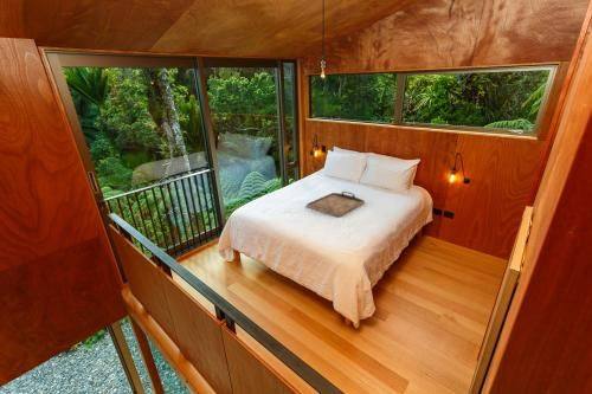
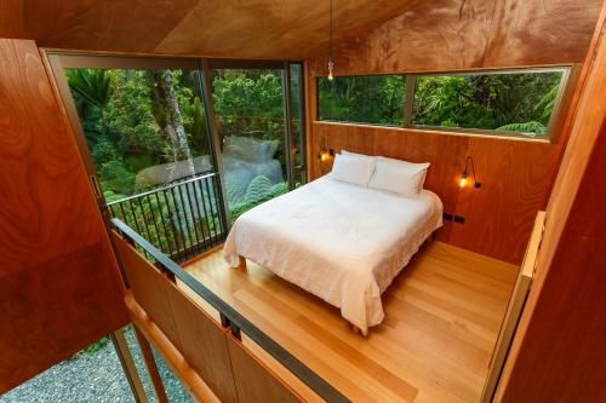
- serving tray [305,190,366,218]
